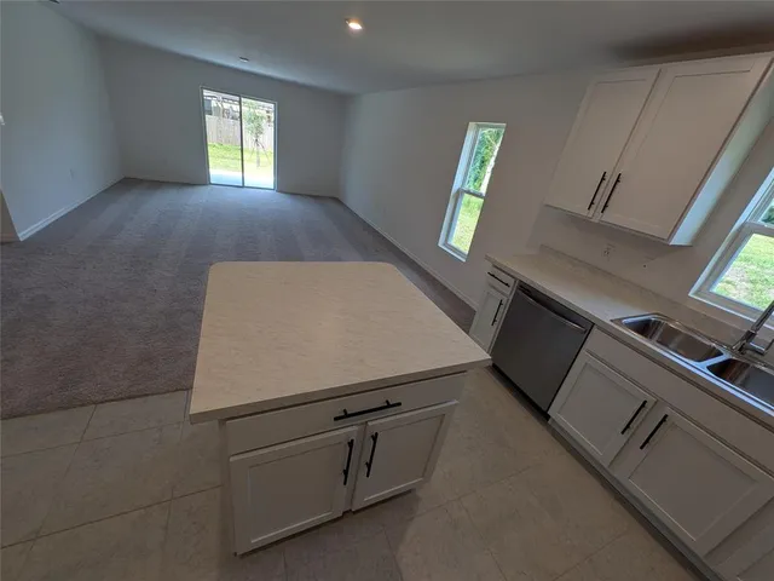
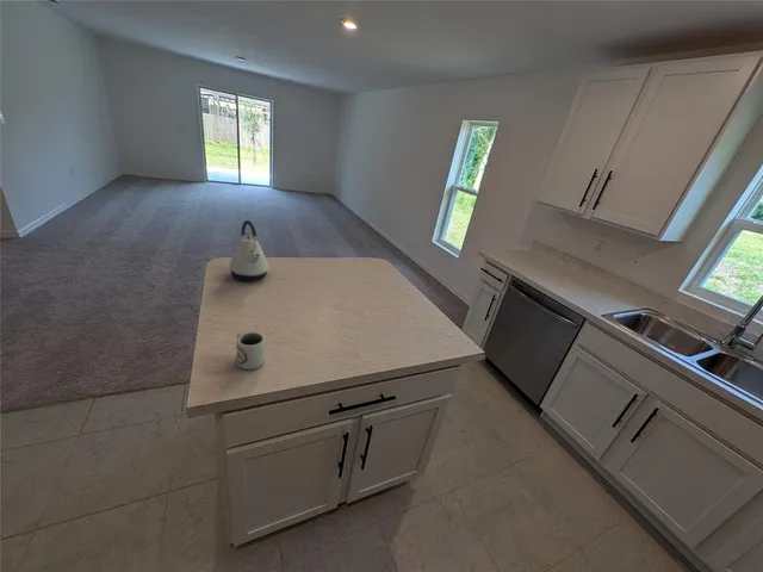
+ kettle [228,219,269,282]
+ cup [235,330,266,371]
